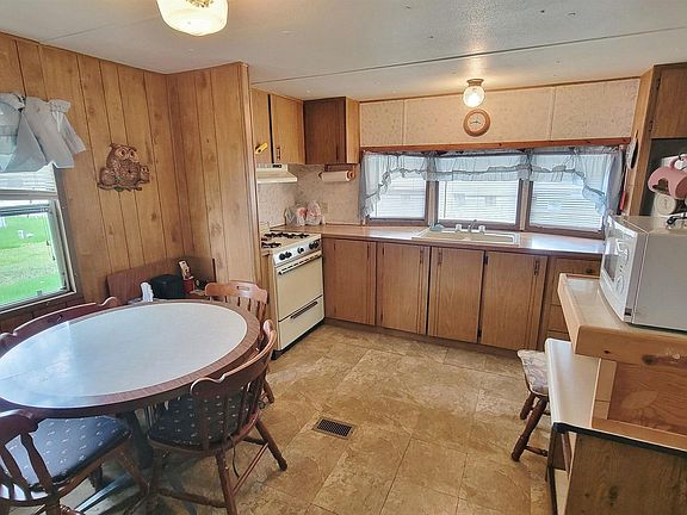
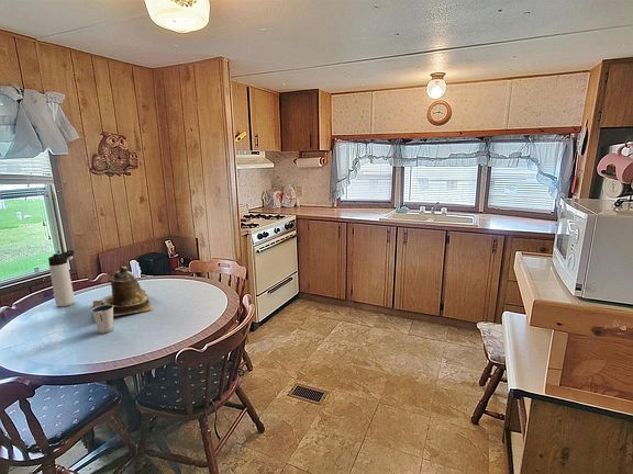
+ teapot [92,266,153,317]
+ thermos bottle [47,249,76,307]
+ dixie cup [90,304,114,334]
